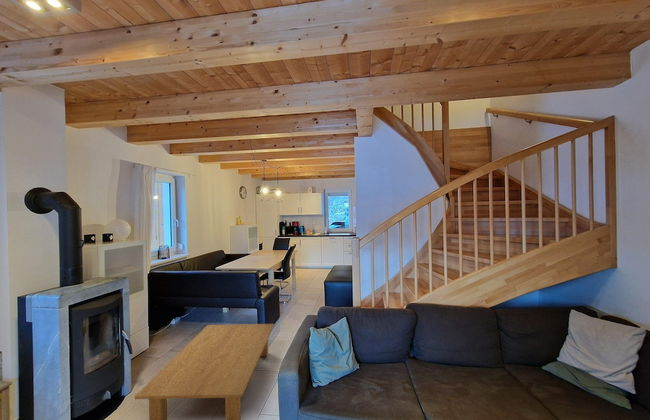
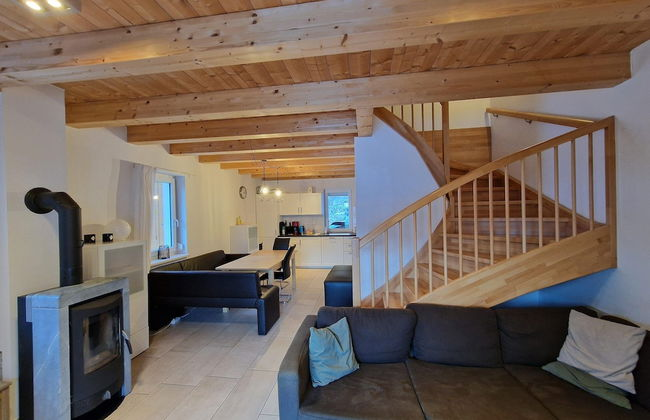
- coffee table [134,323,275,420]
